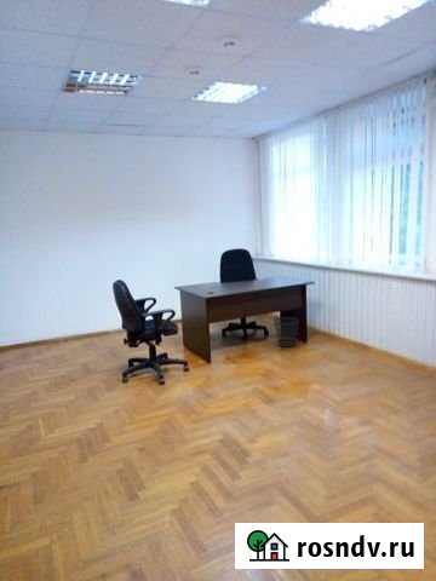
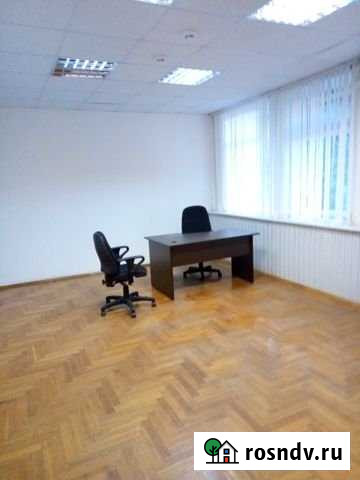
- wastebasket [272,316,300,347]
